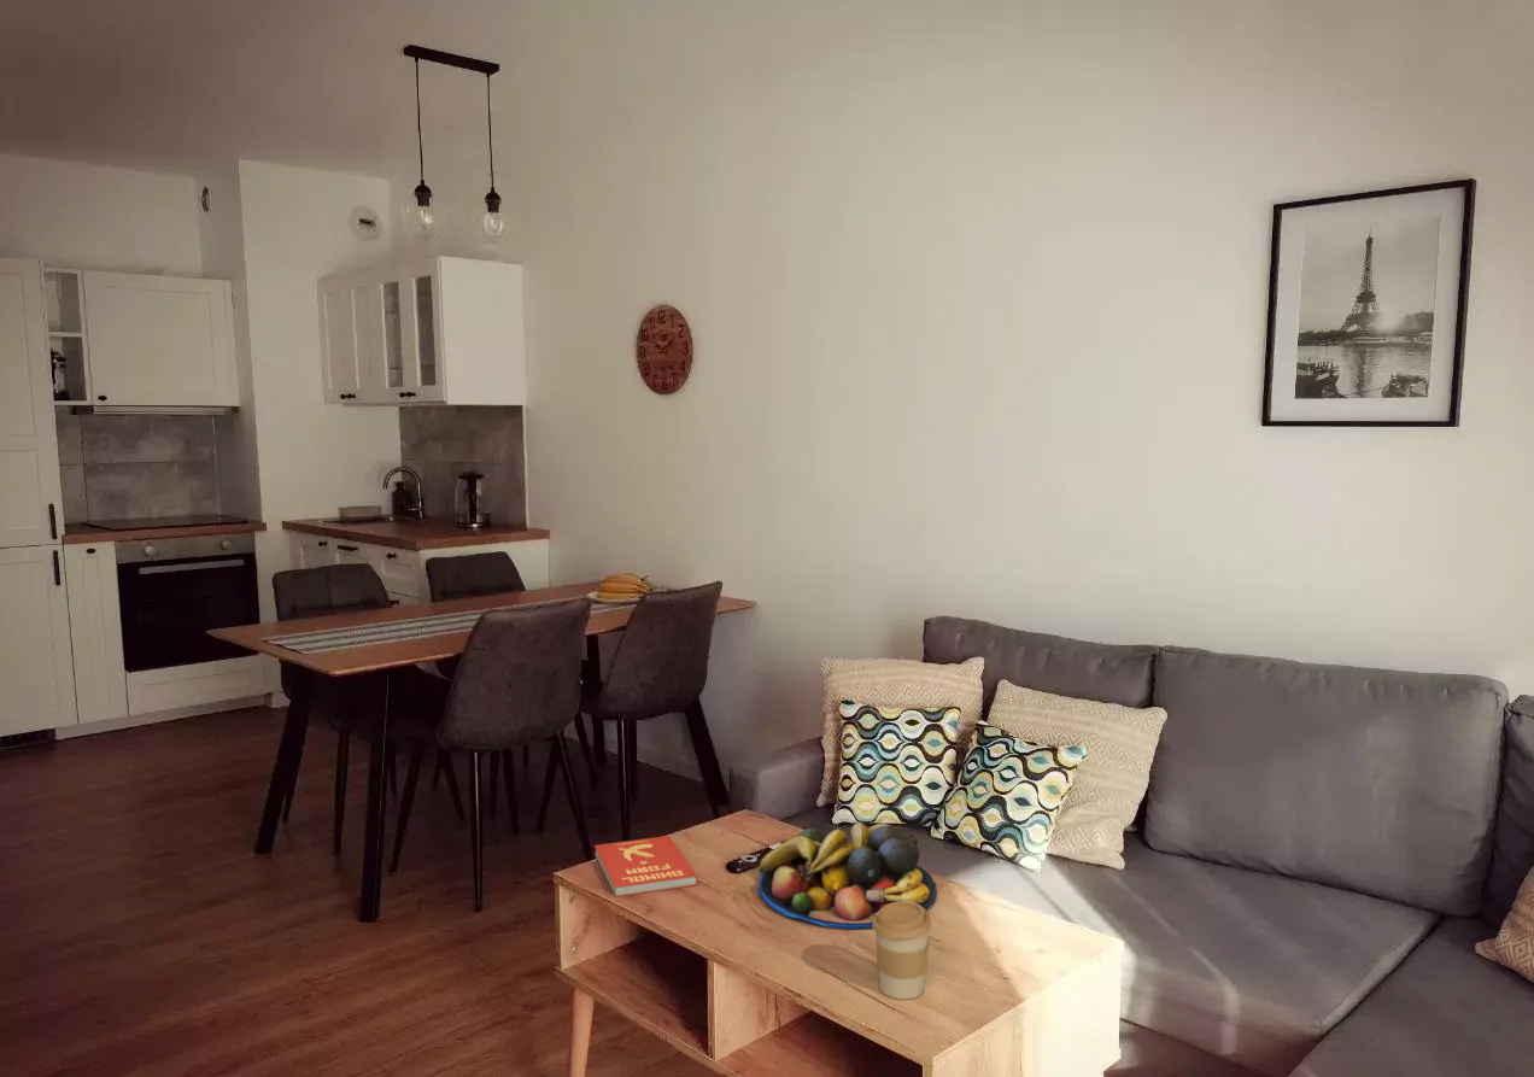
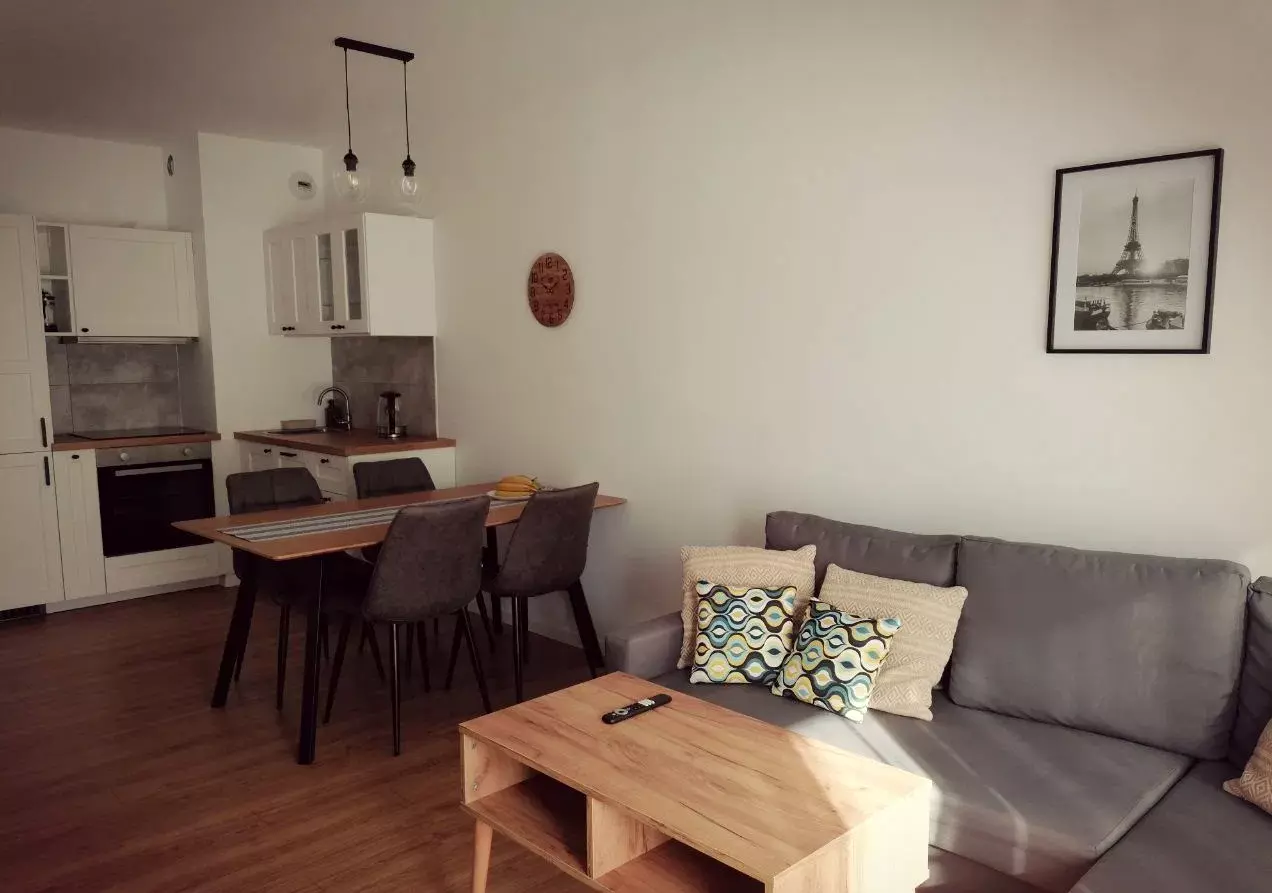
- book [593,835,699,899]
- coffee cup [872,902,933,1001]
- fruit bowl [757,821,938,930]
